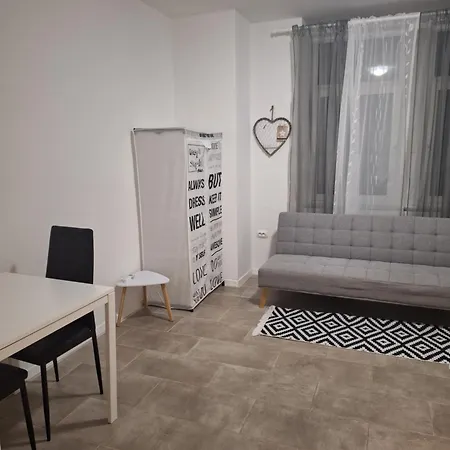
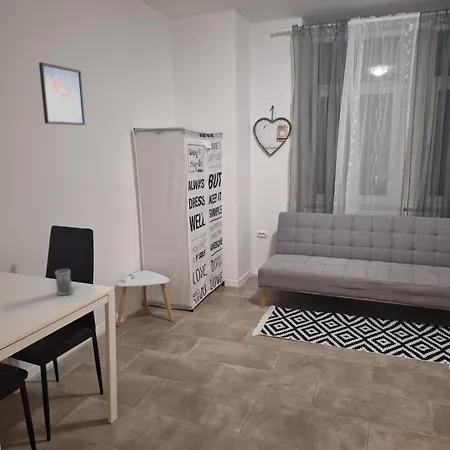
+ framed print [38,61,86,126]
+ mug [54,268,74,296]
